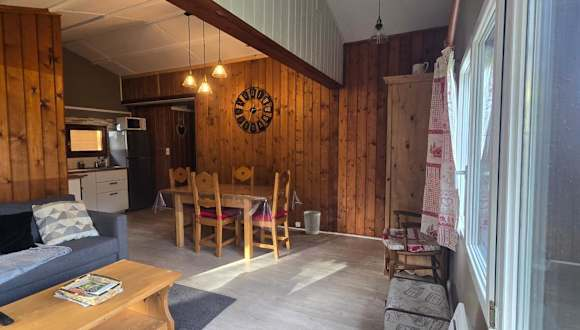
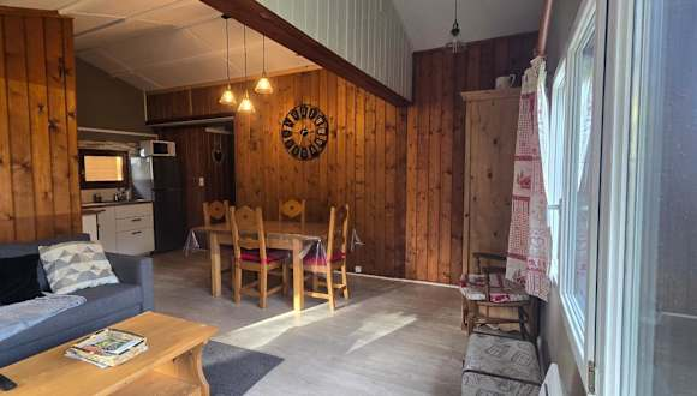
- wastebasket [303,210,321,235]
